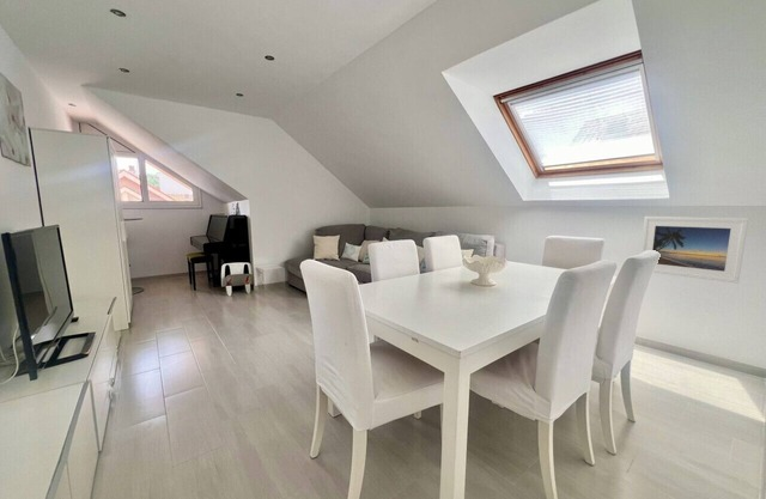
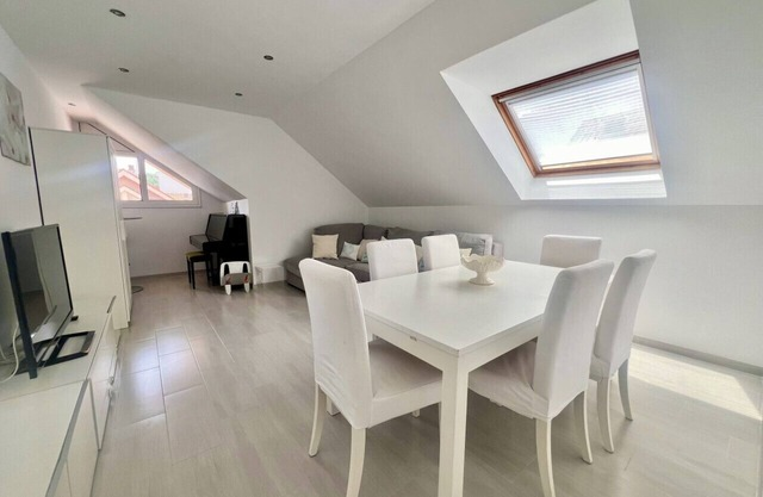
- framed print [640,215,749,285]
